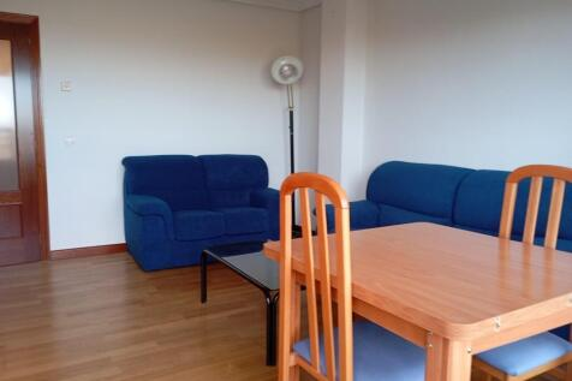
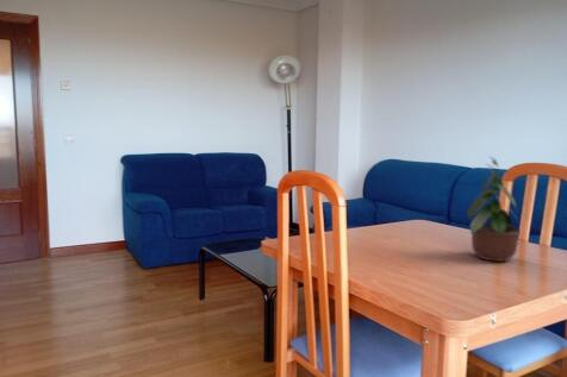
+ potted plant [466,156,525,263]
